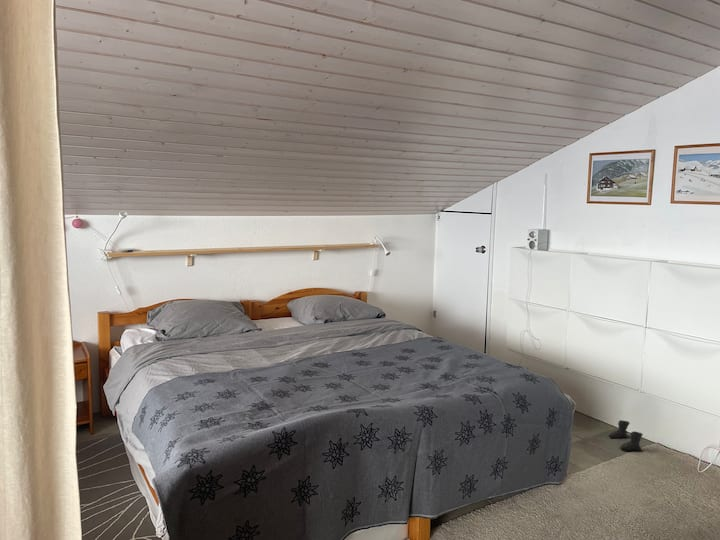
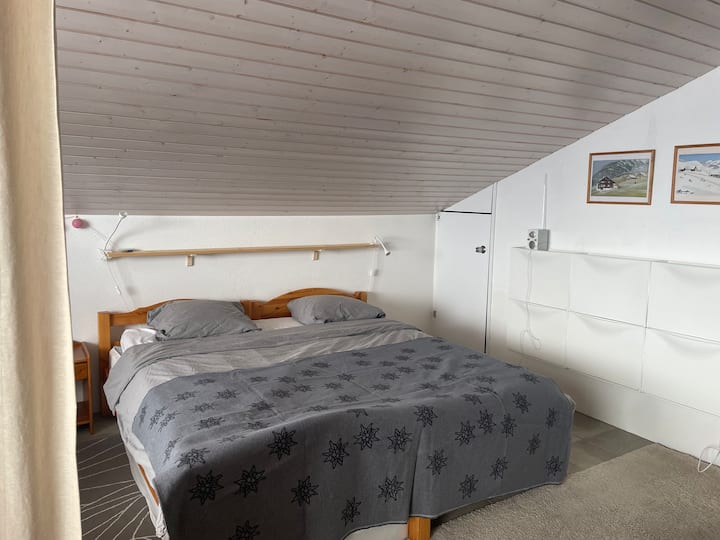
- boots [608,419,644,452]
